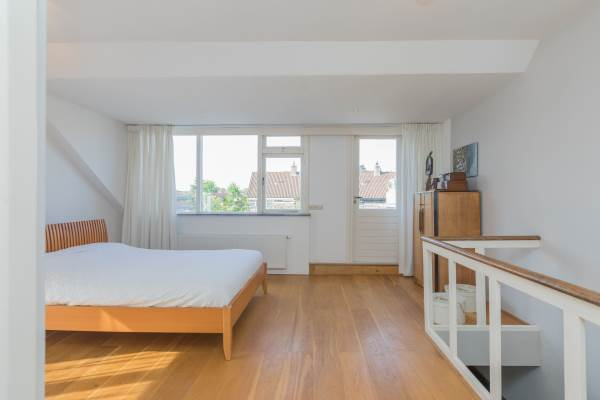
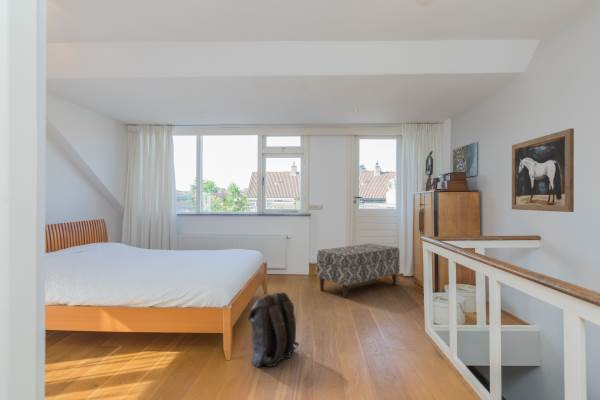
+ backpack [247,291,300,368]
+ wall art [511,127,575,213]
+ bench [316,243,401,299]
